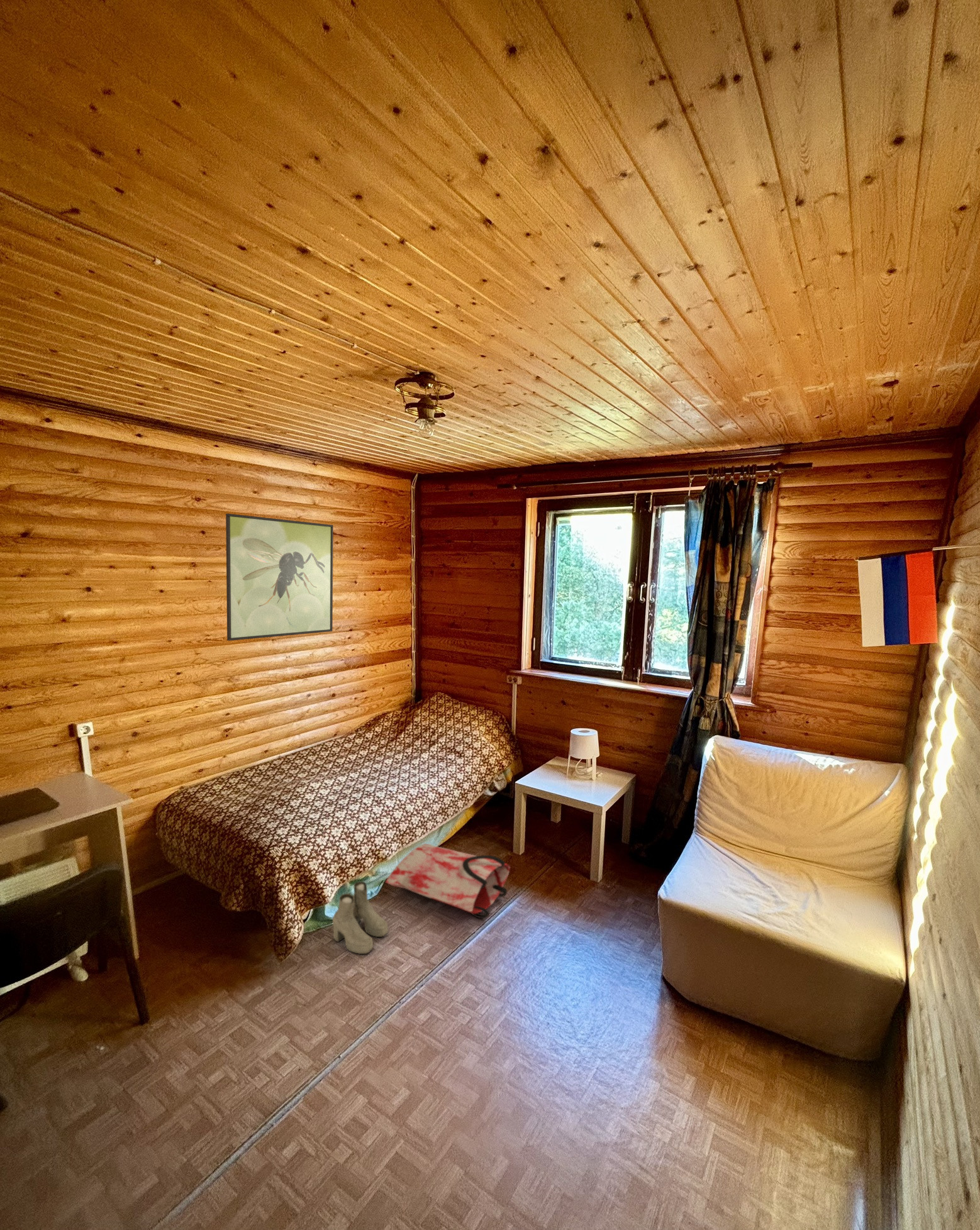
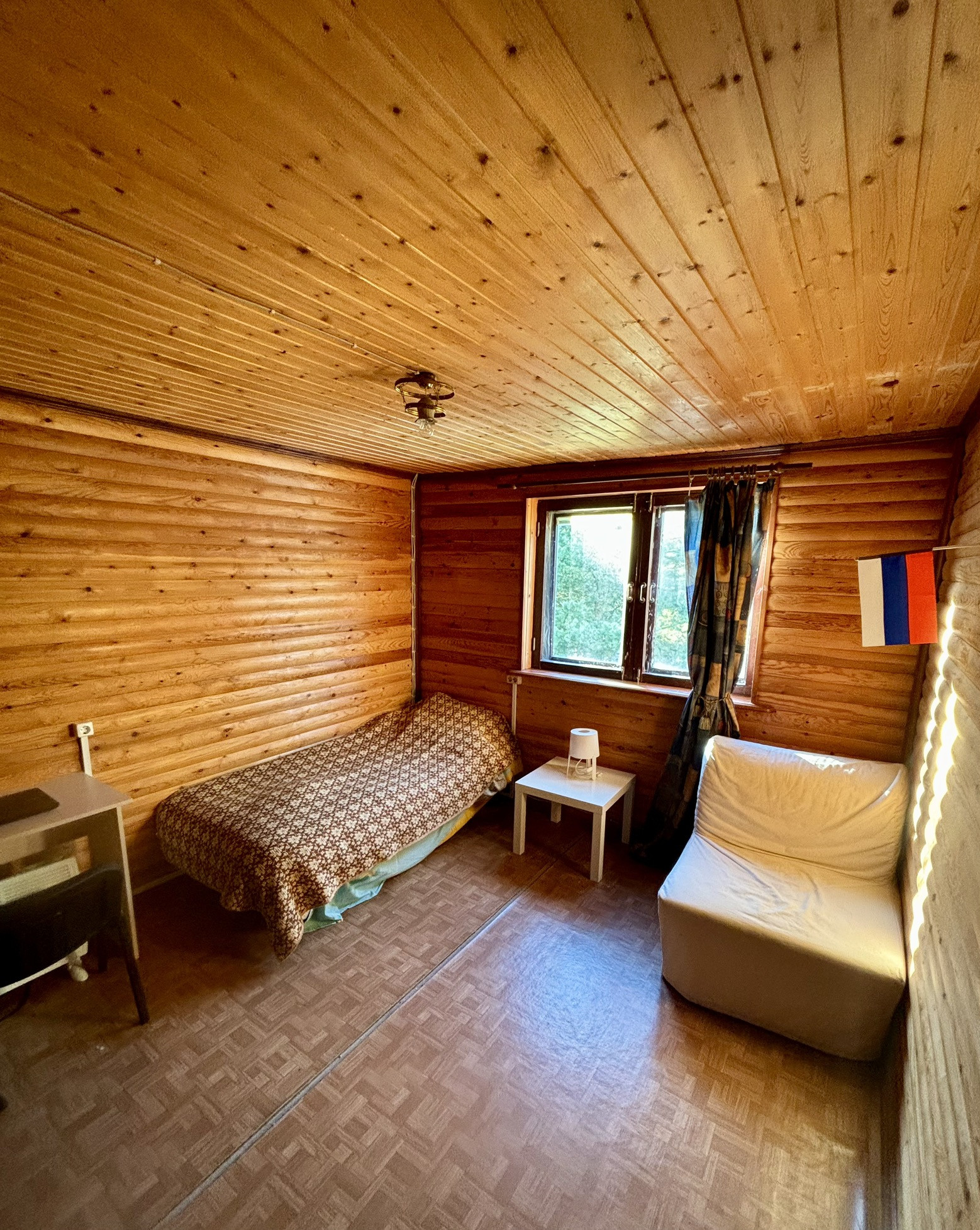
- bag [385,843,511,919]
- boots [332,881,389,955]
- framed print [225,513,334,641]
